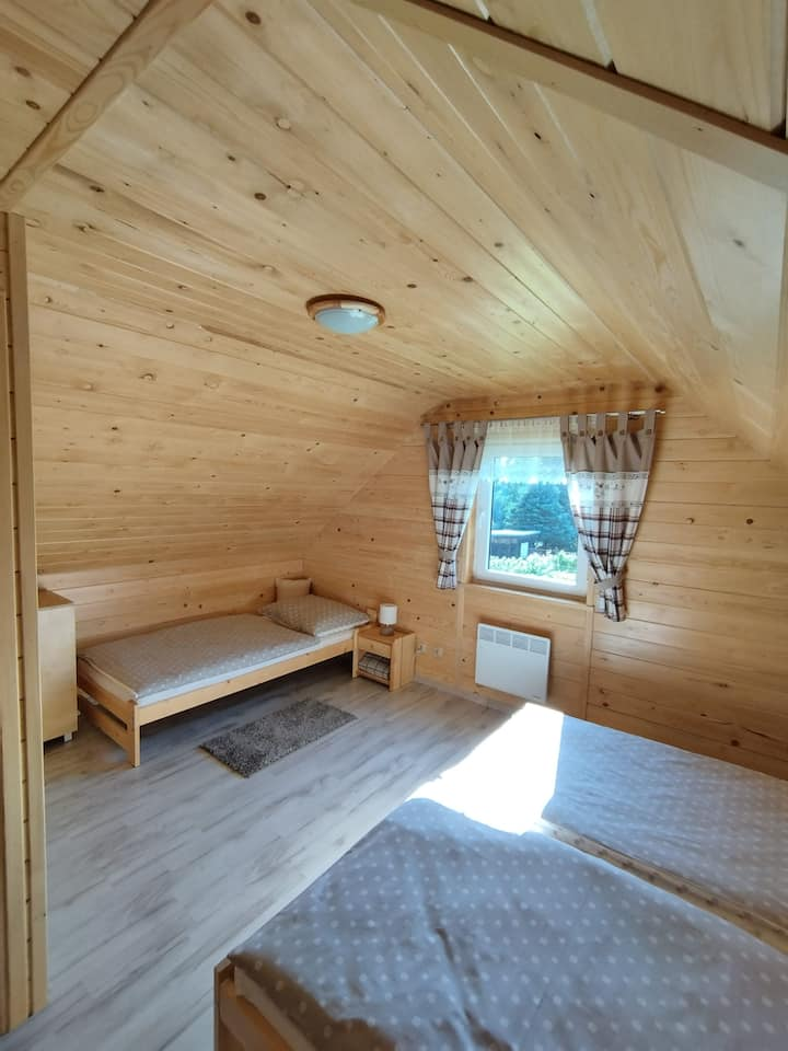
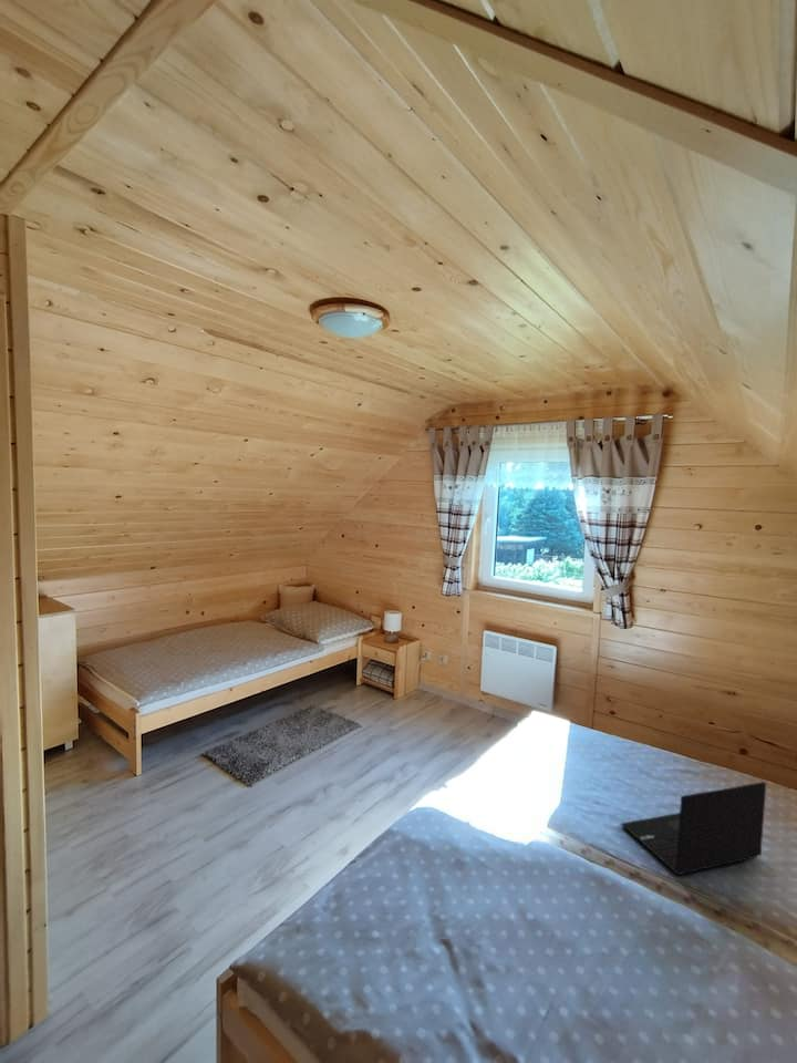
+ laptop [620,781,767,876]
